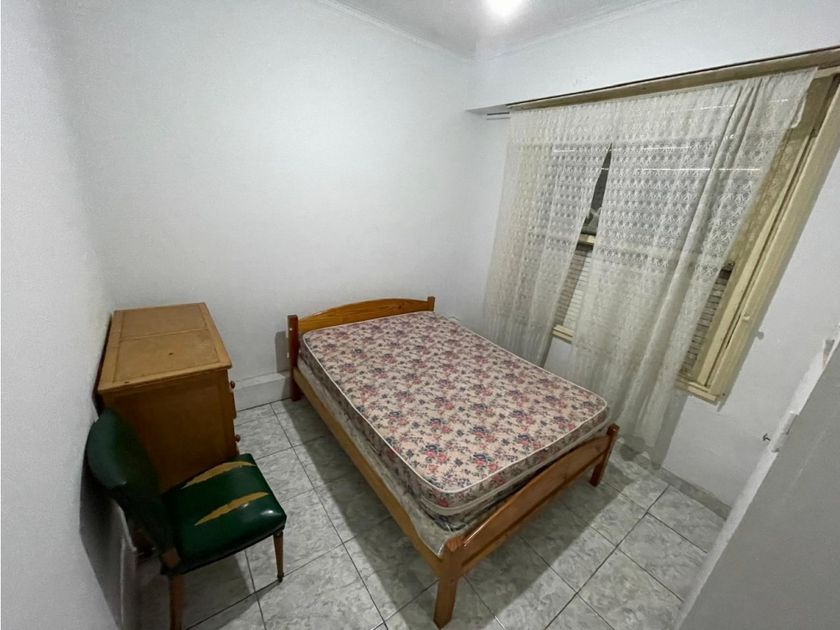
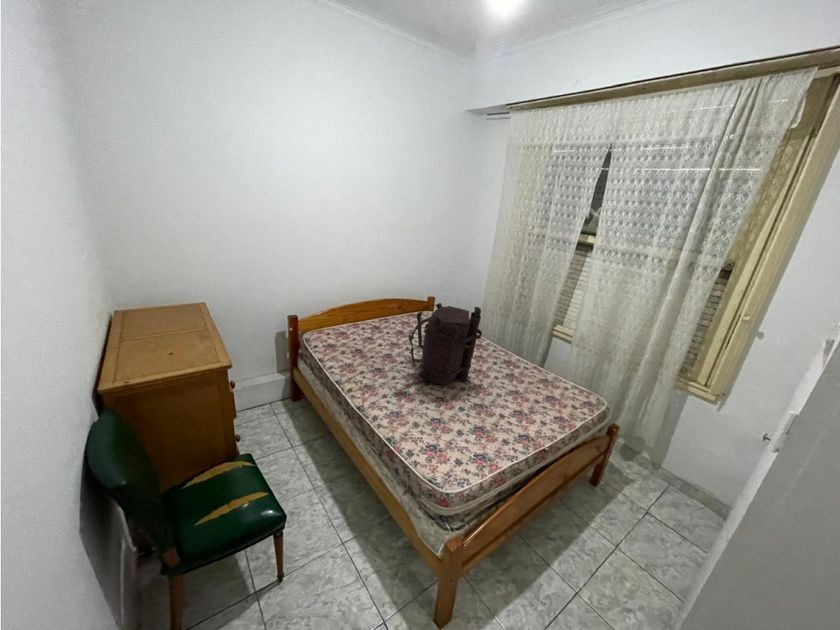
+ backpack [408,302,483,386]
